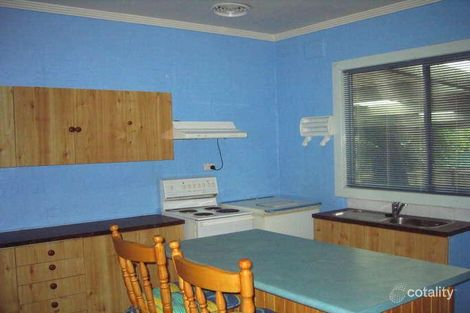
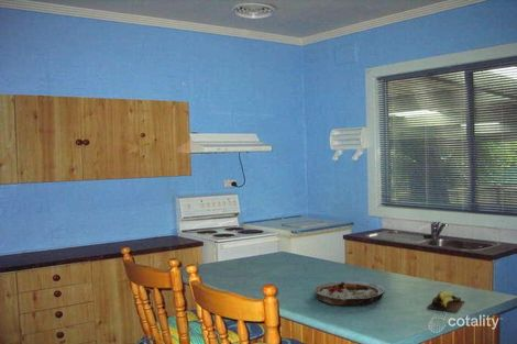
+ banana [426,290,465,313]
+ plate [314,280,386,307]
